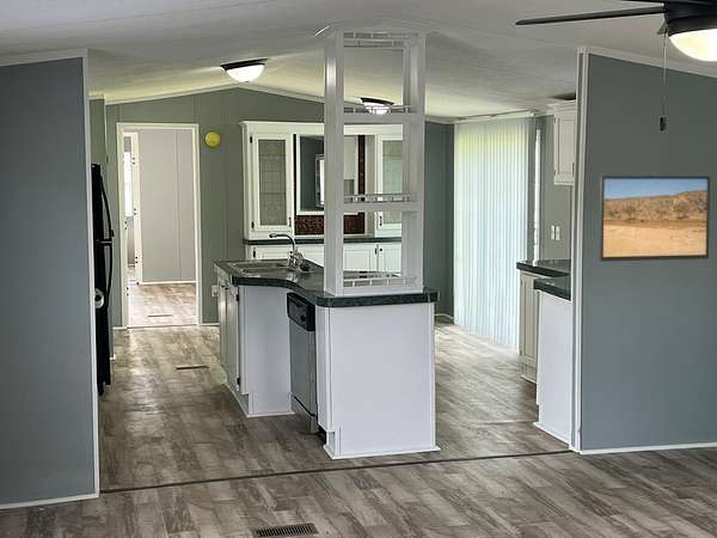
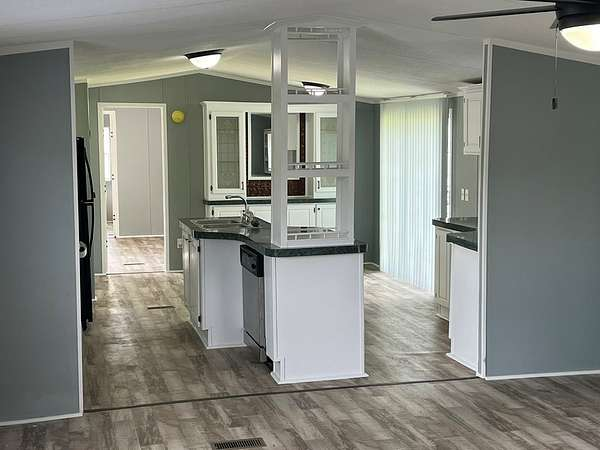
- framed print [598,175,711,263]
